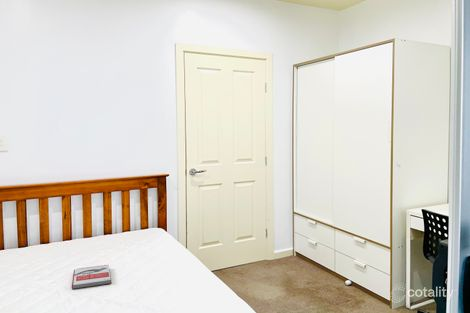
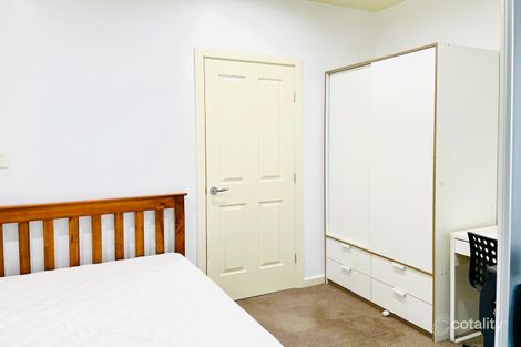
- book [71,264,112,290]
